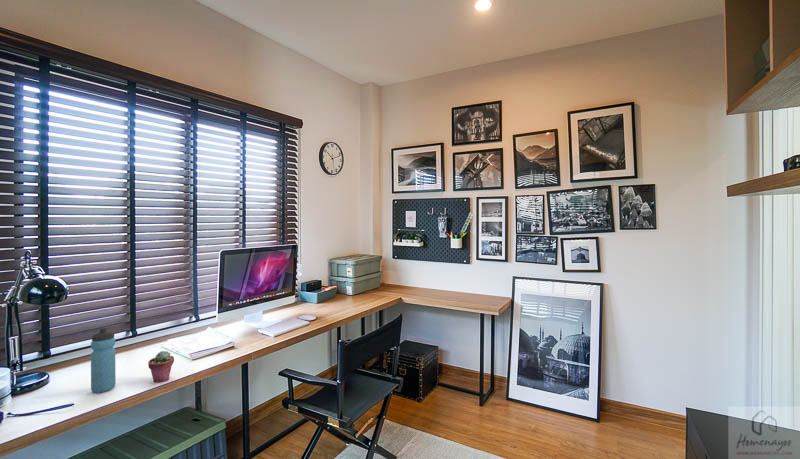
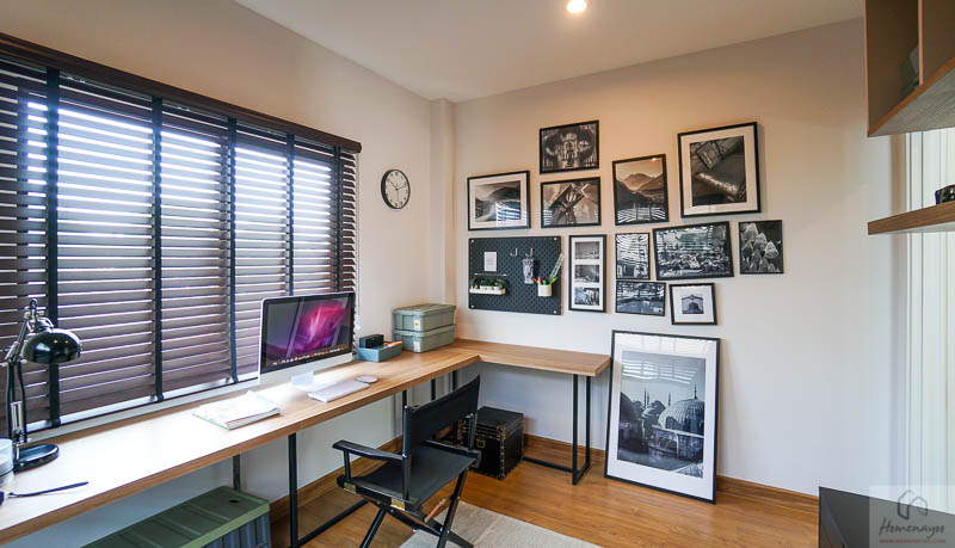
- water bottle [90,327,117,394]
- potted succulent [147,350,175,383]
